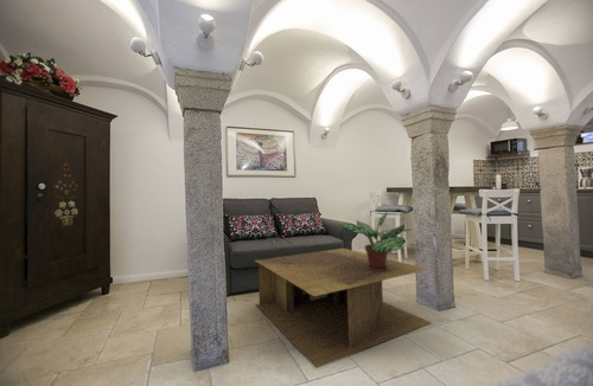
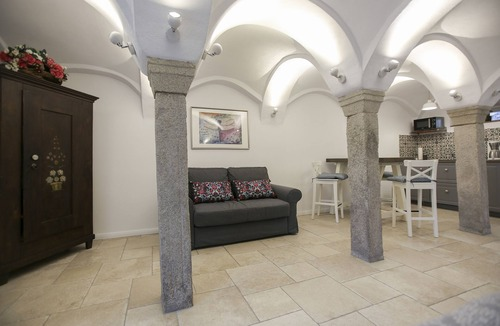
- coffee table [254,247,433,369]
- potted plant [336,211,413,271]
